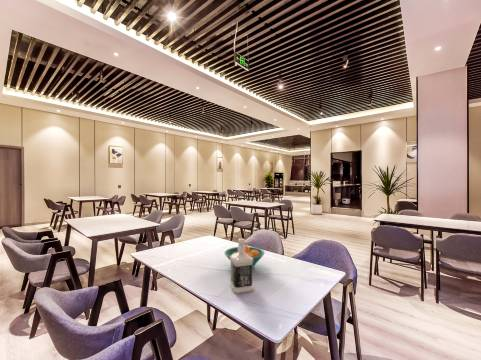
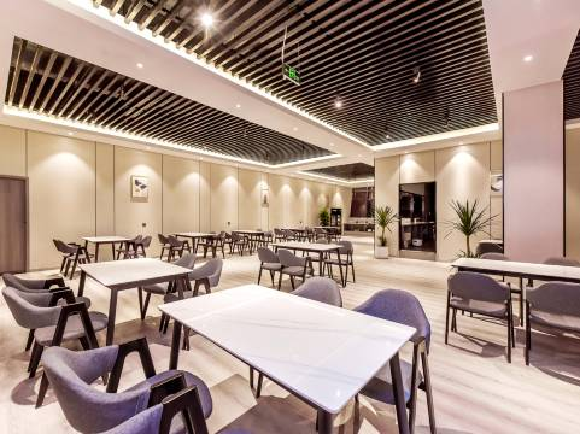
- bottle [229,237,255,295]
- fruit bowl [223,244,265,270]
